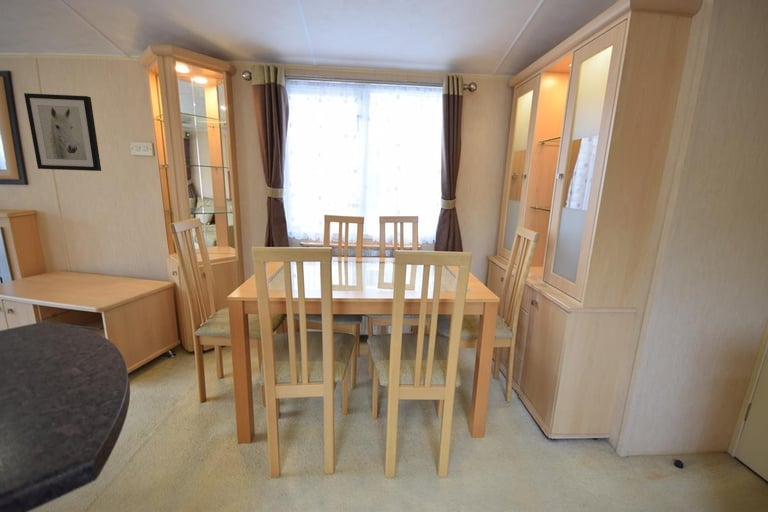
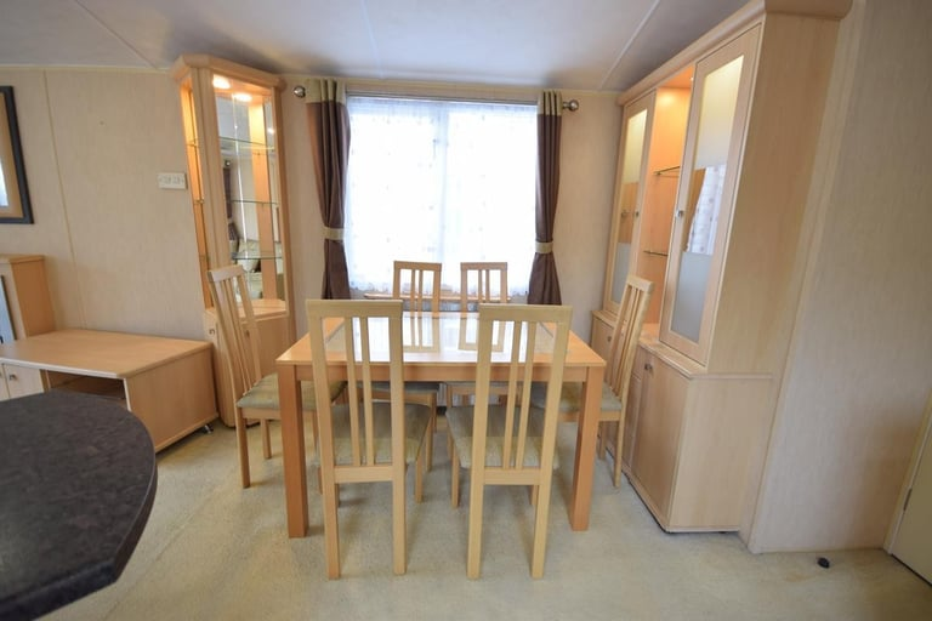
- wall art [23,92,102,172]
